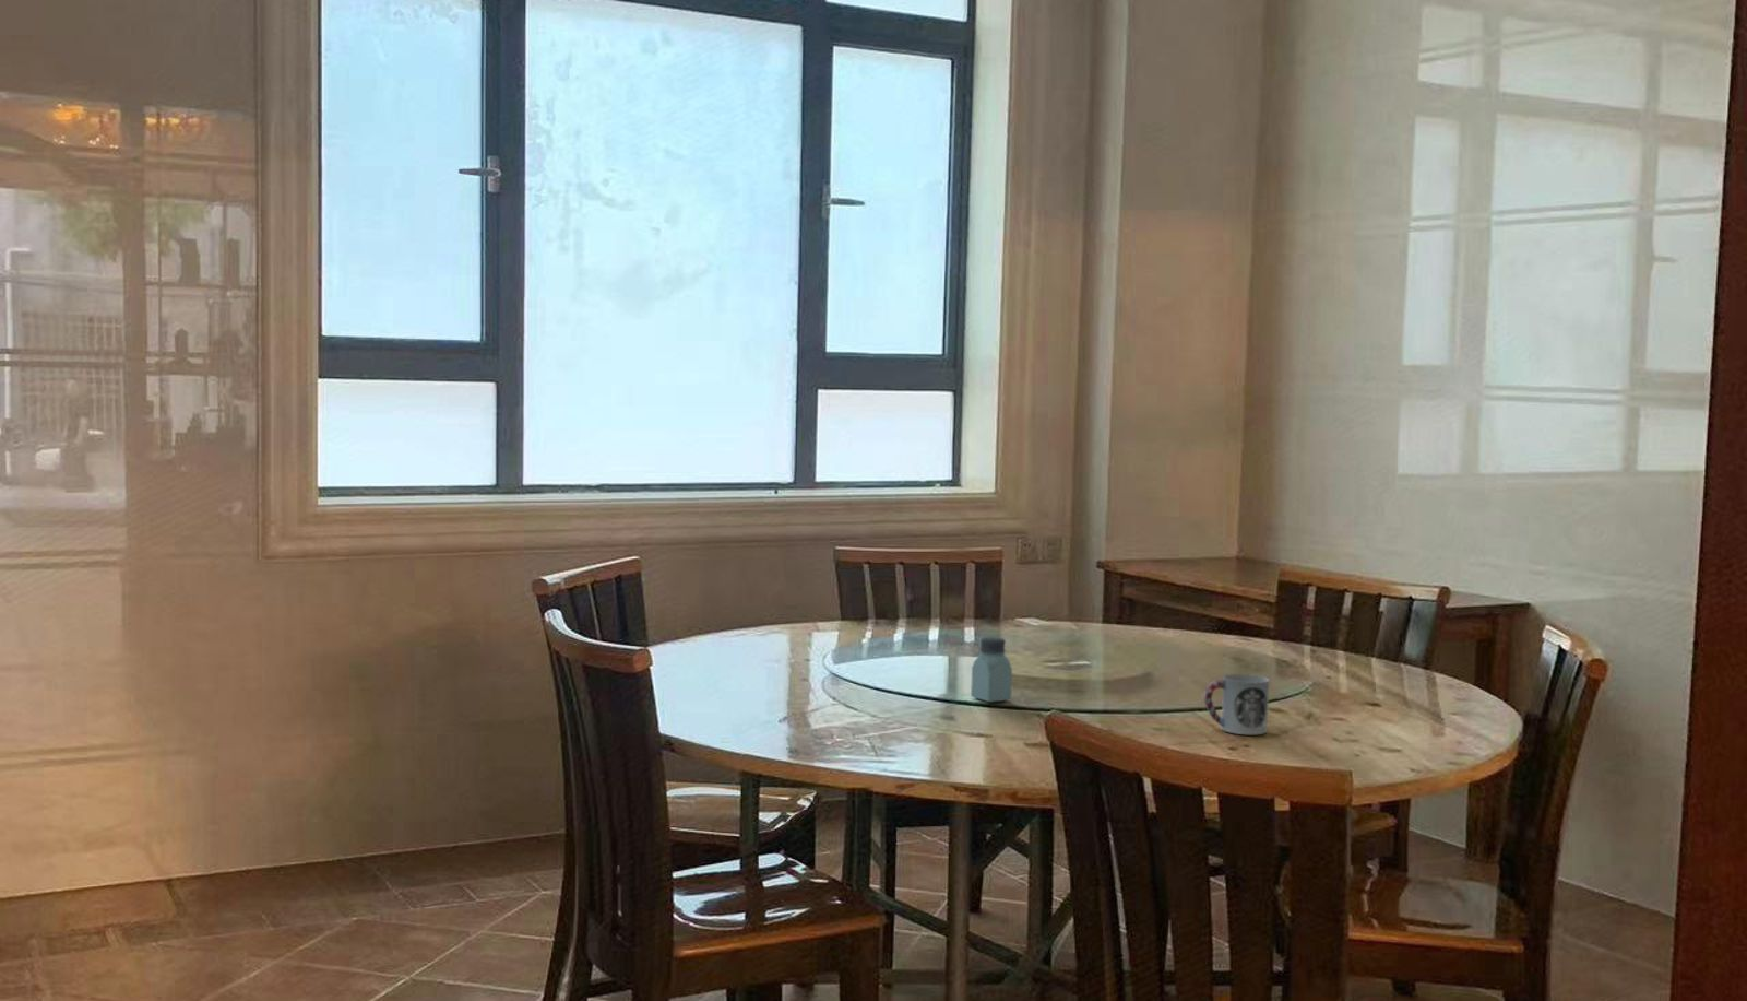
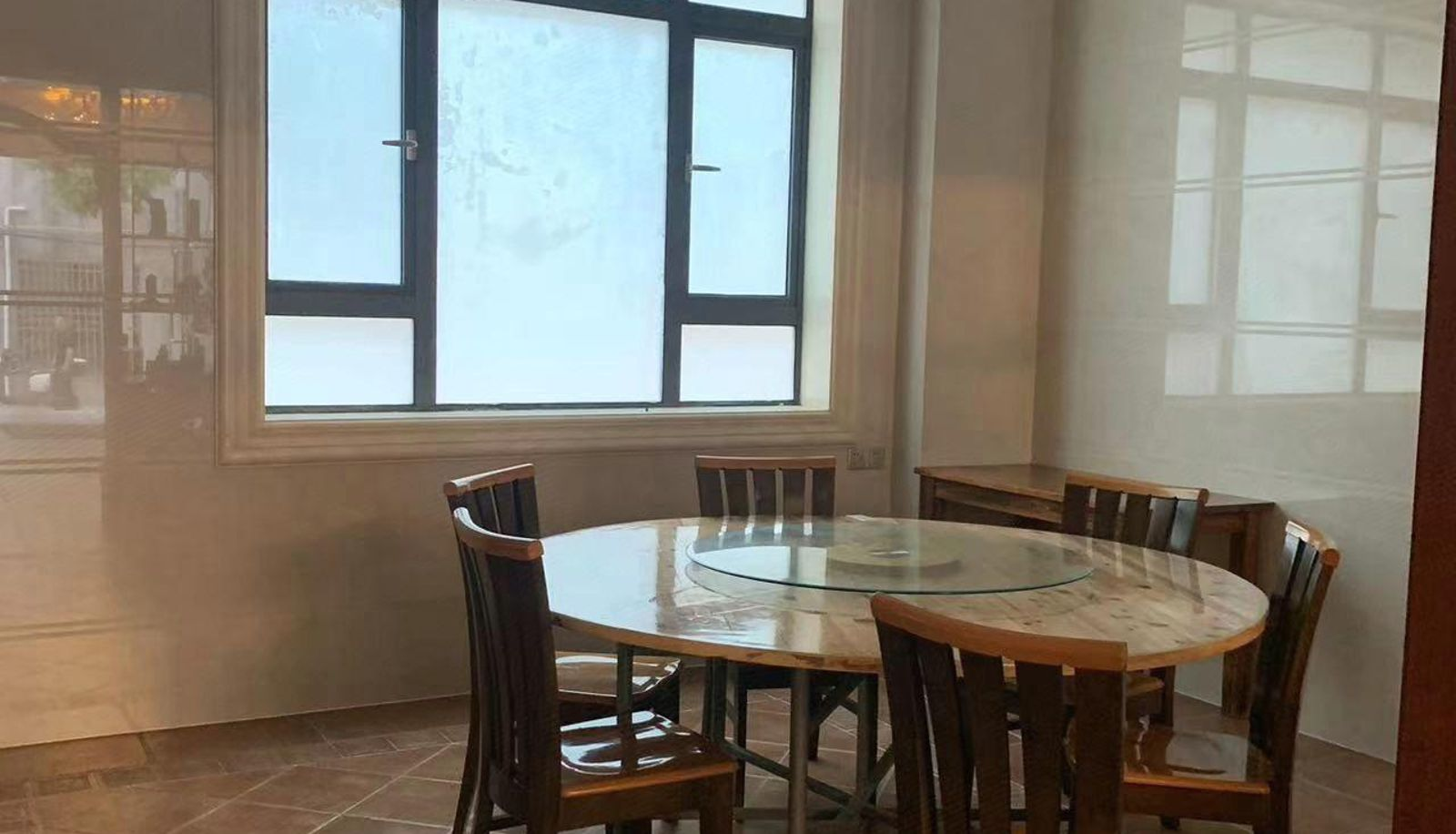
- cup [1203,673,1269,736]
- saltshaker [969,636,1013,703]
